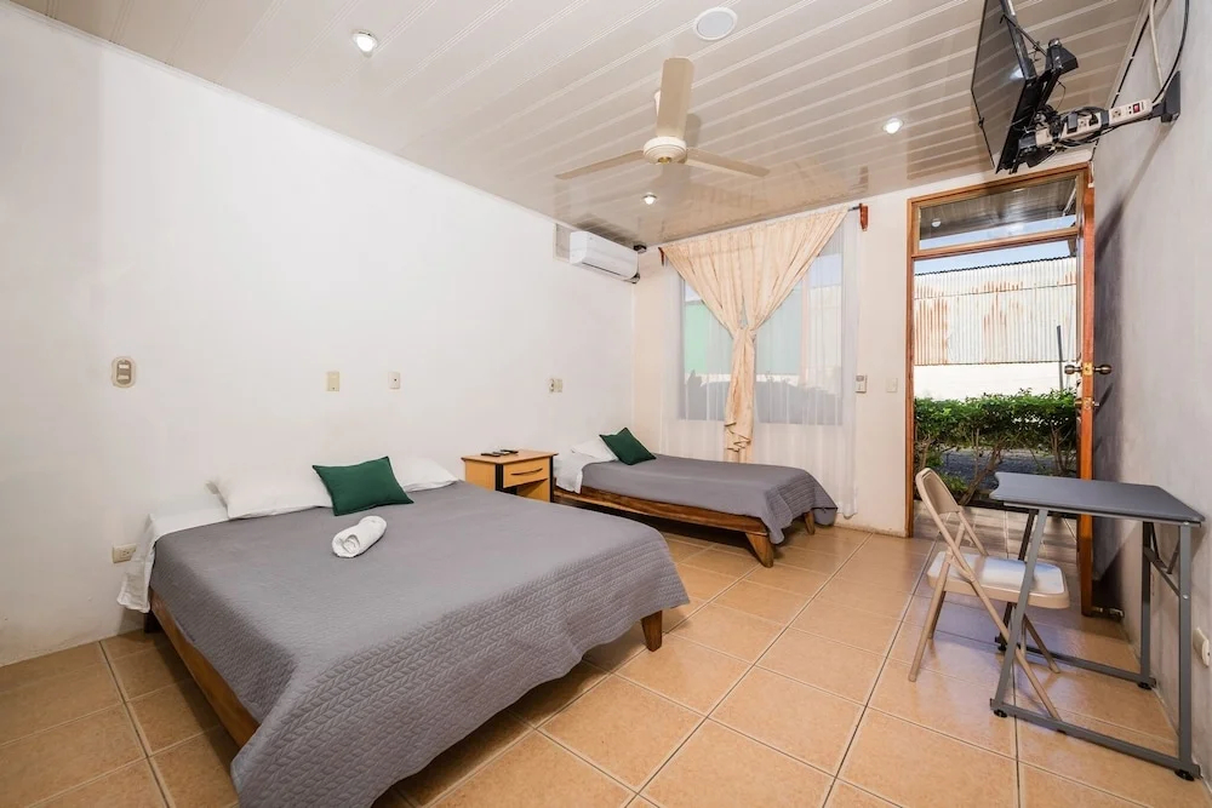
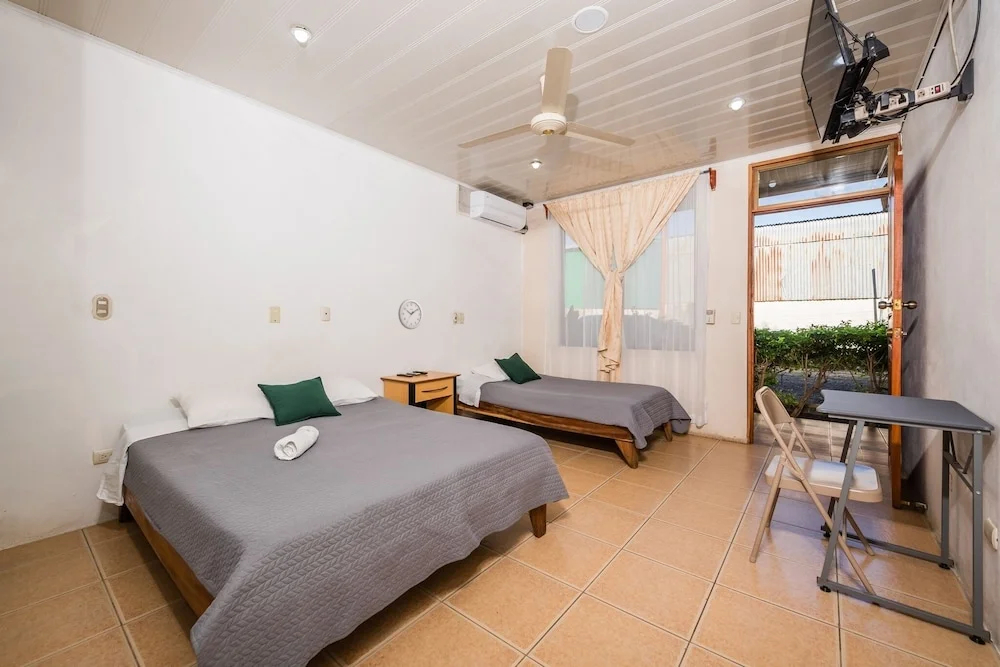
+ wall clock [397,298,423,330]
